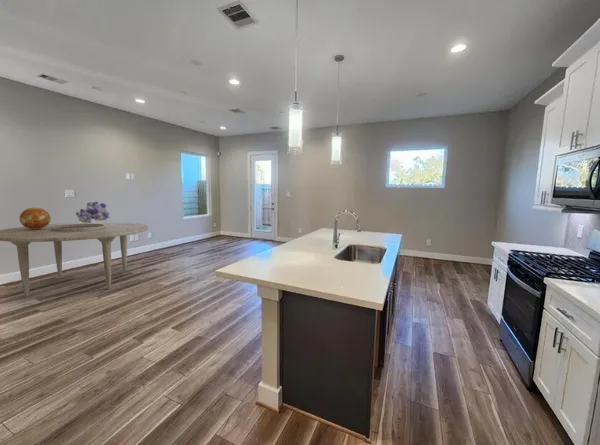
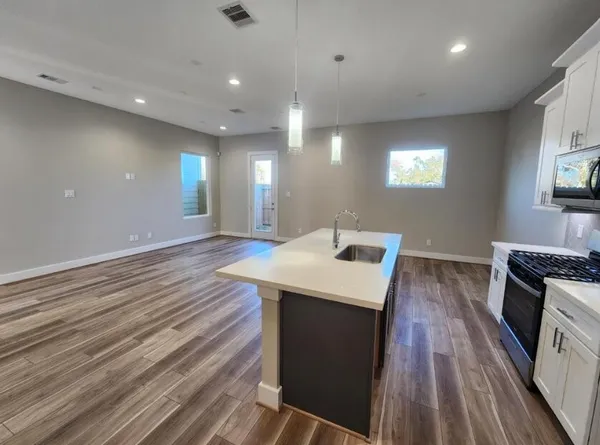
- dining table [0,221,149,298]
- bouquet [75,201,111,223]
- decorative sphere [18,207,52,230]
